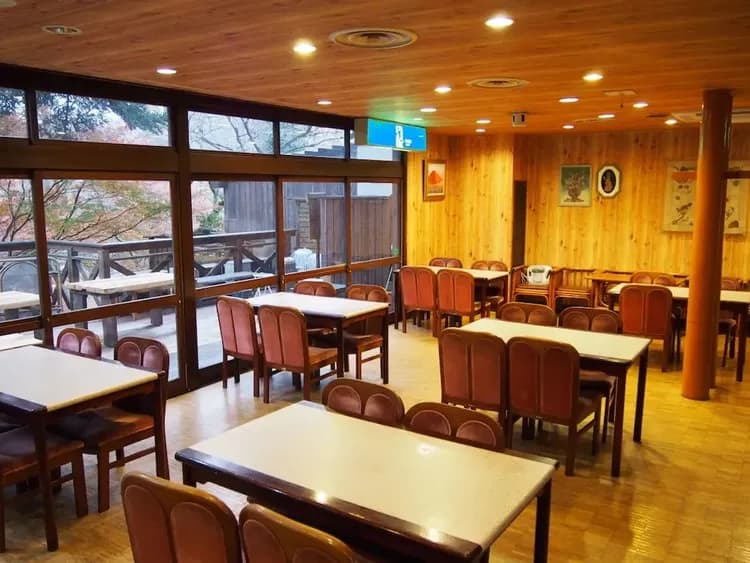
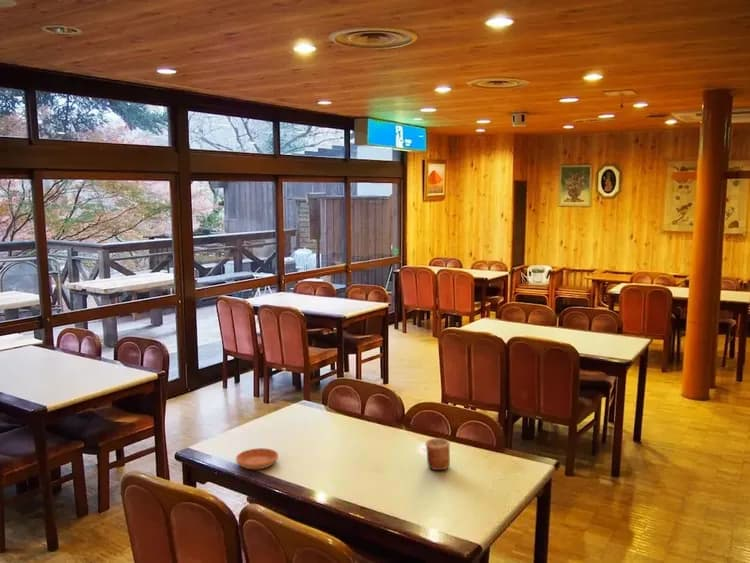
+ cup [424,437,451,471]
+ saucer [235,447,279,470]
